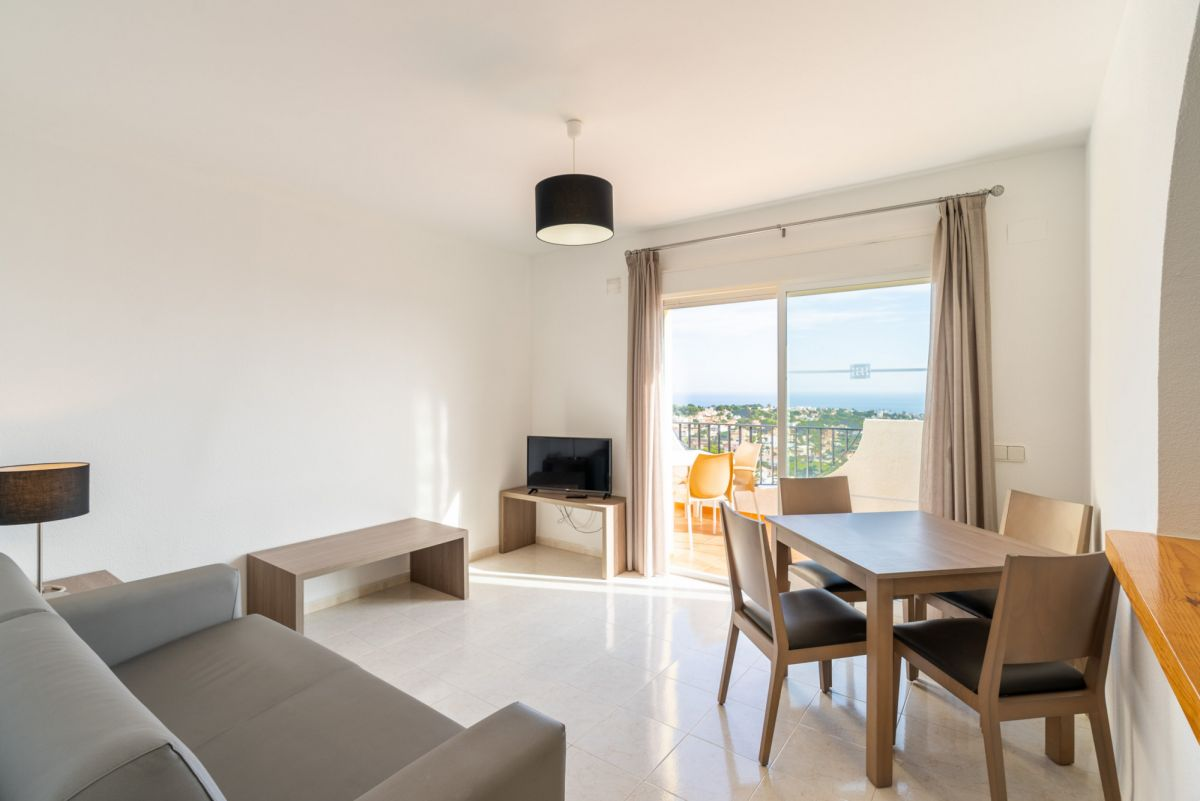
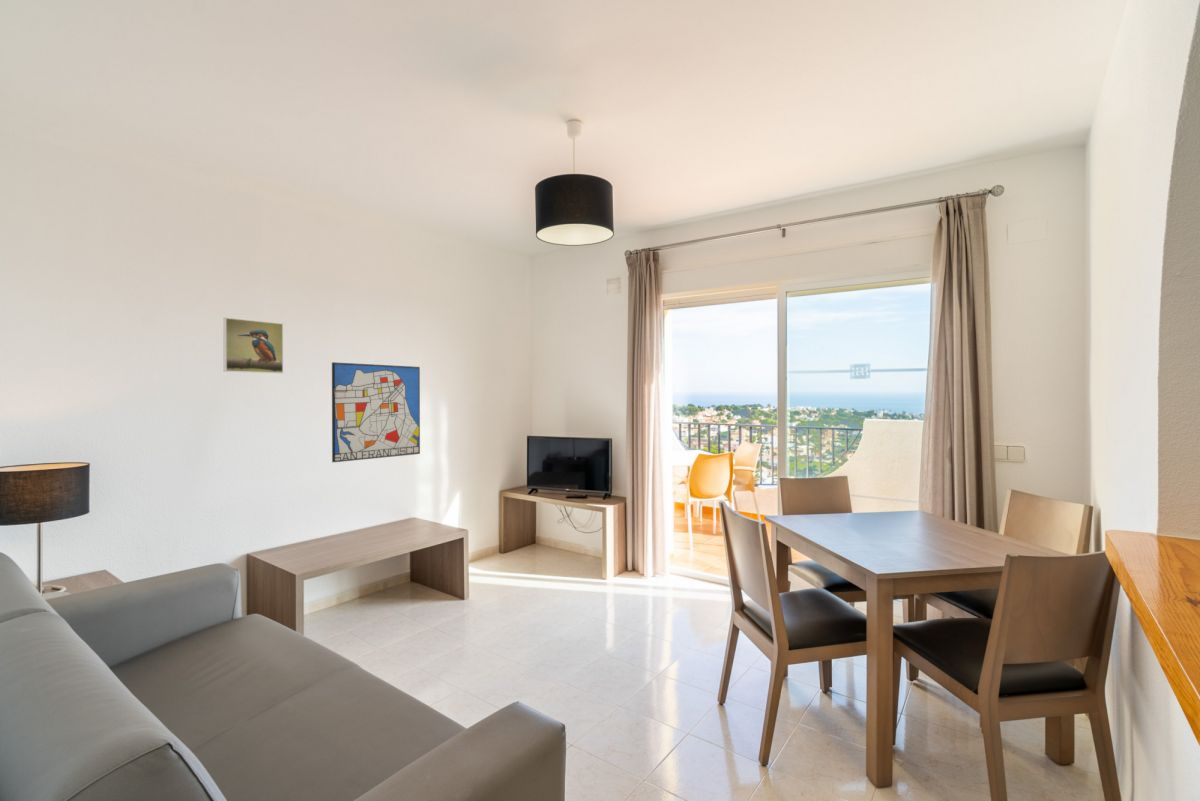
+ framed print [222,317,284,374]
+ wall art [331,361,421,463]
